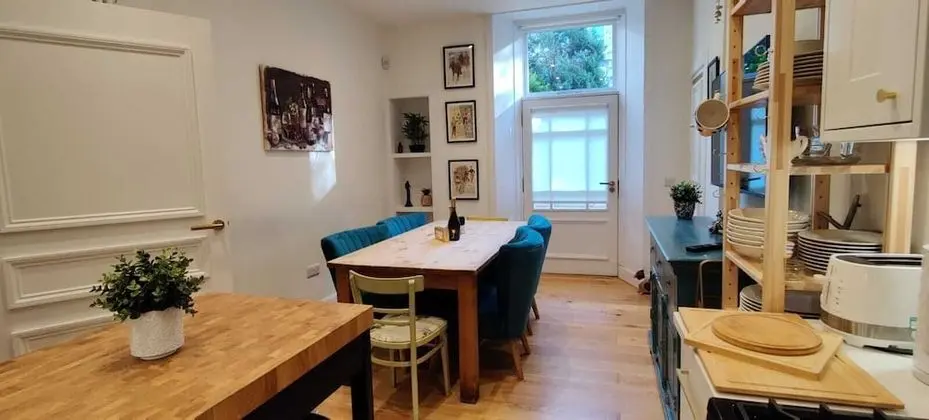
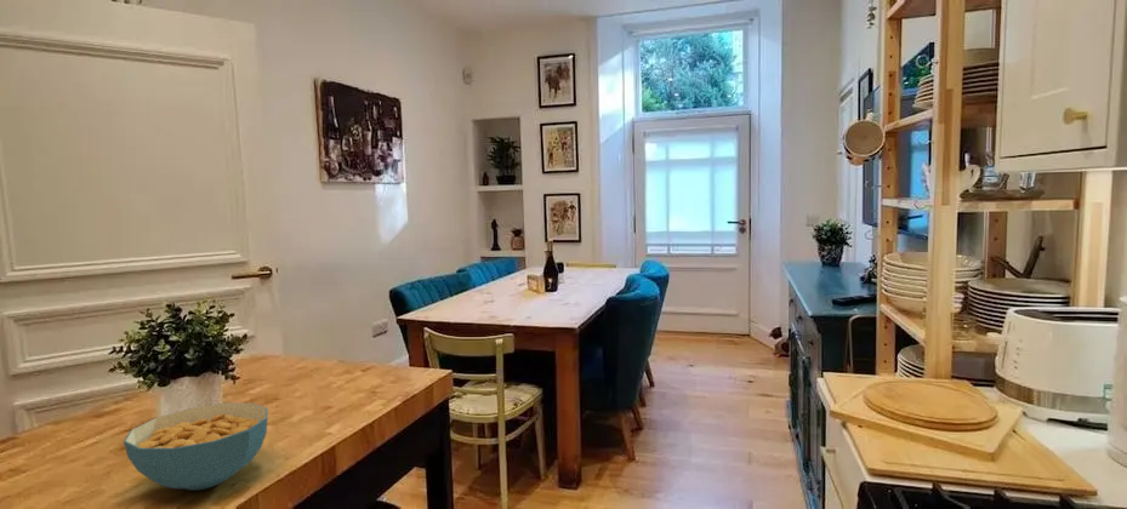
+ cereal bowl [123,402,269,491]
